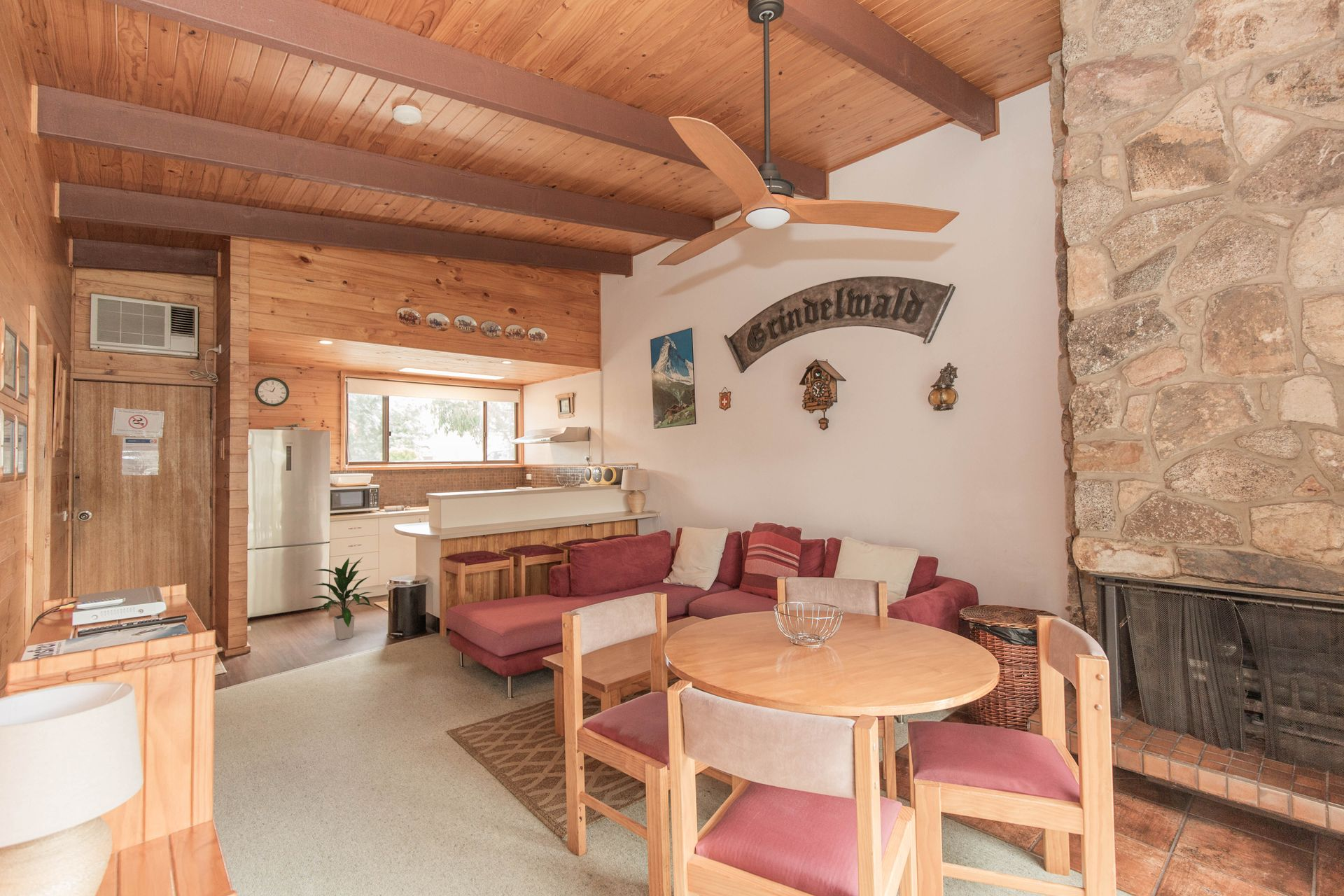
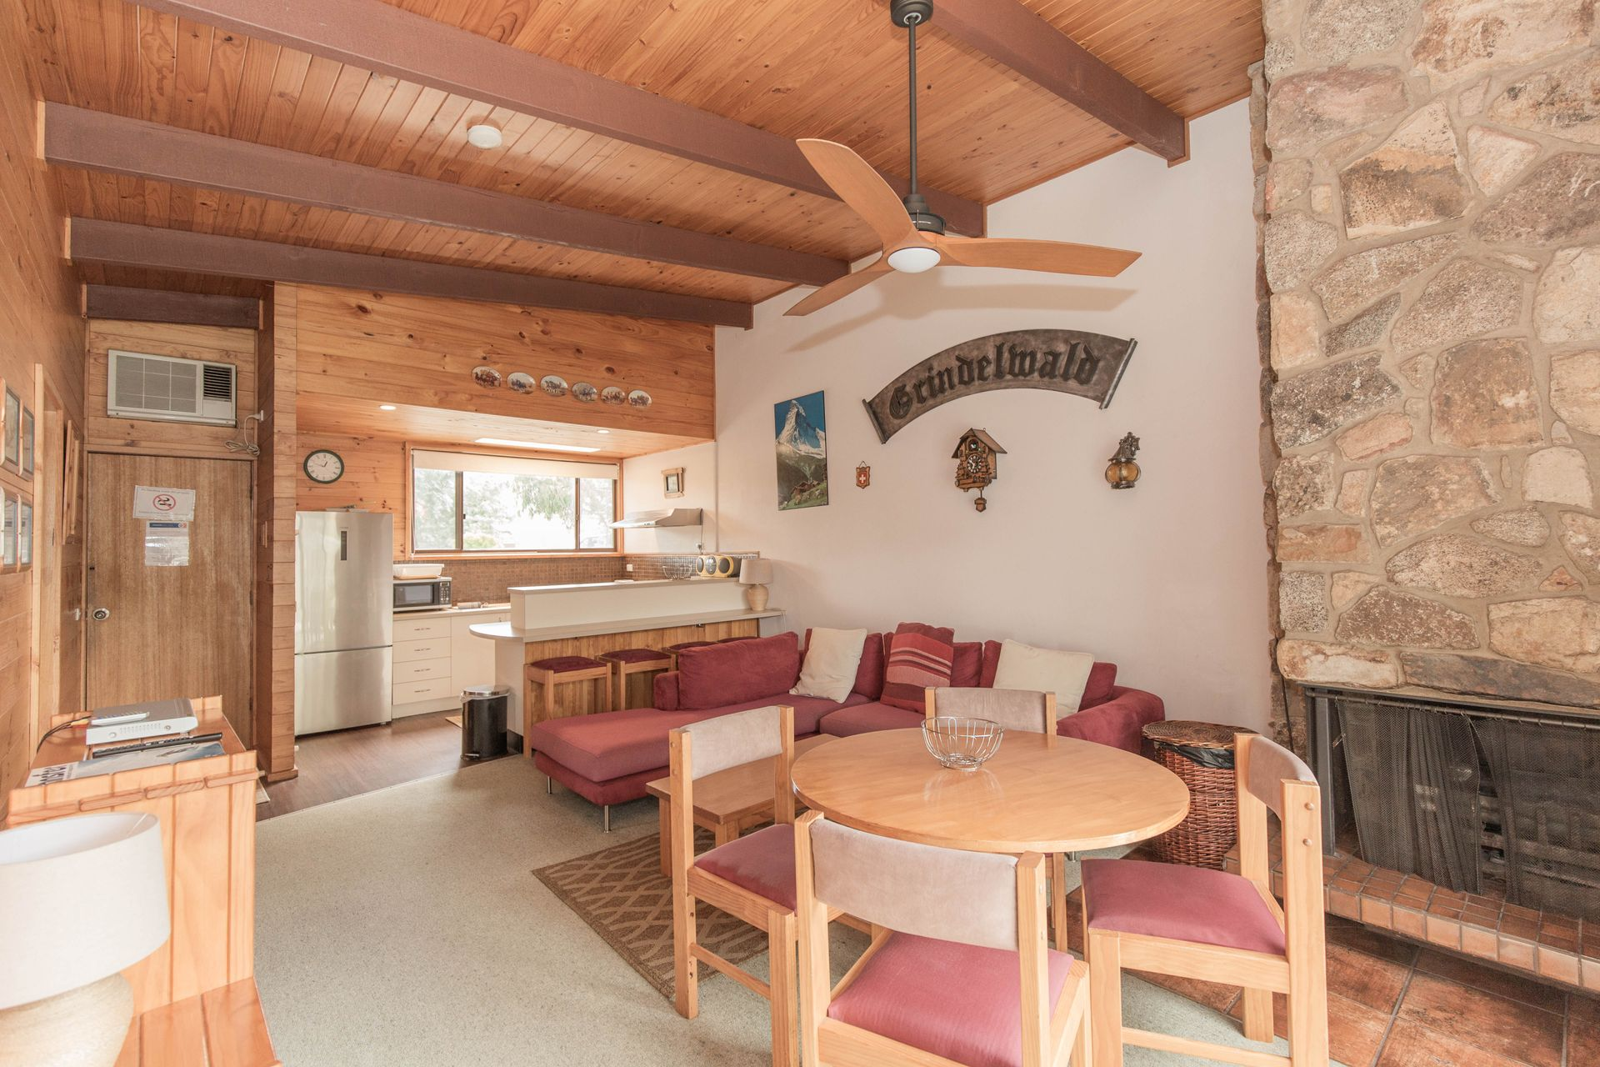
- indoor plant [307,556,374,640]
